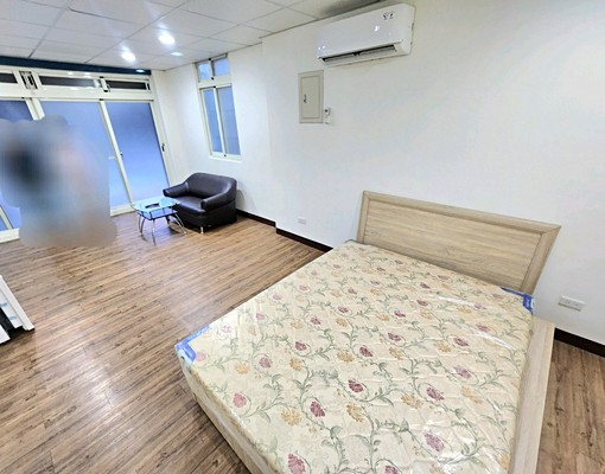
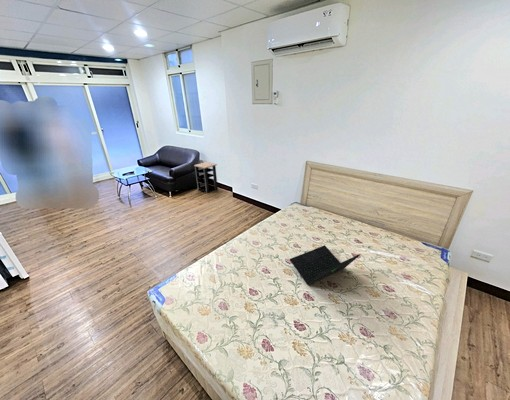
+ laptop [289,244,362,286]
+ side table [193,161,219,194]
